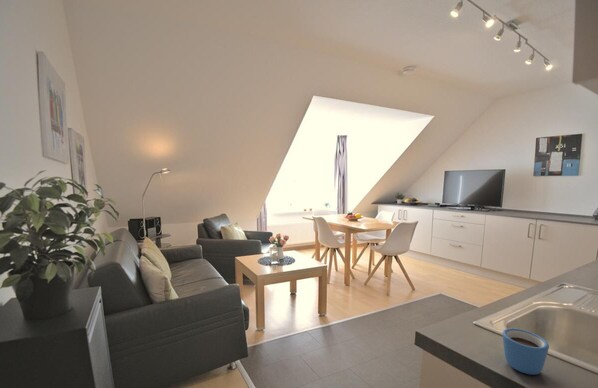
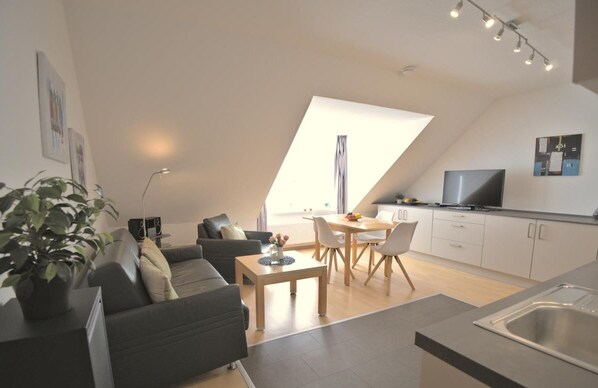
- mug [501,327,550,376]
